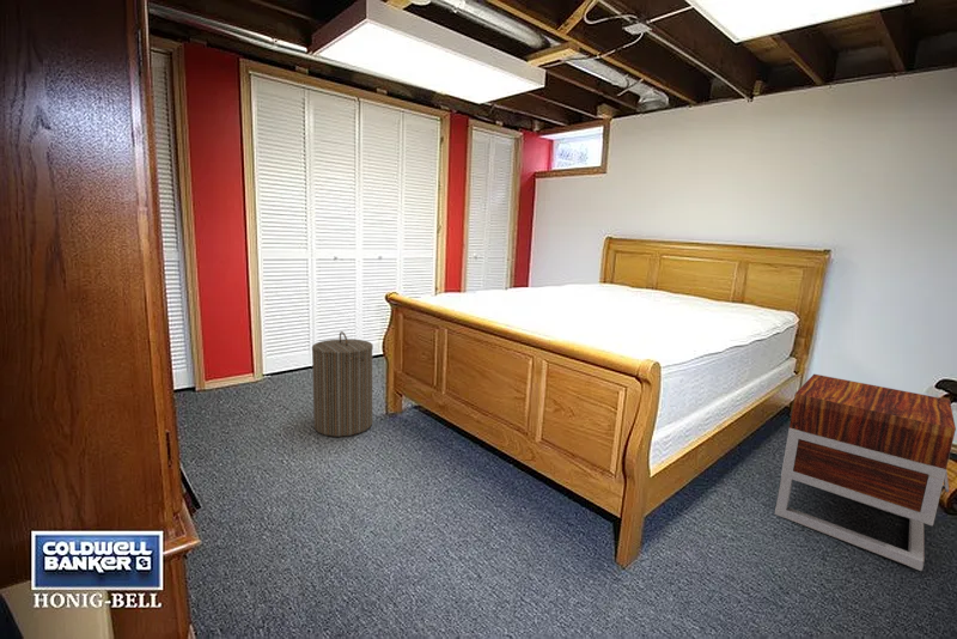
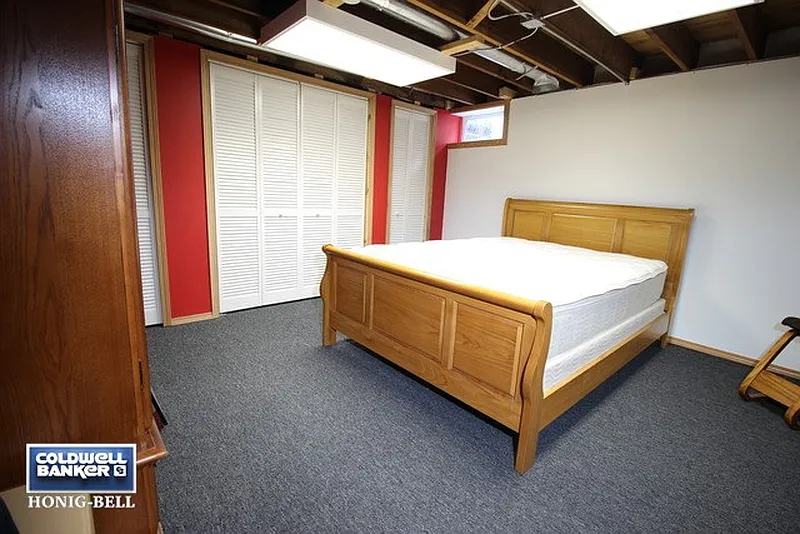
- nightstand [774,373,957,572]
- laundry hamper [311,330,374,438]
